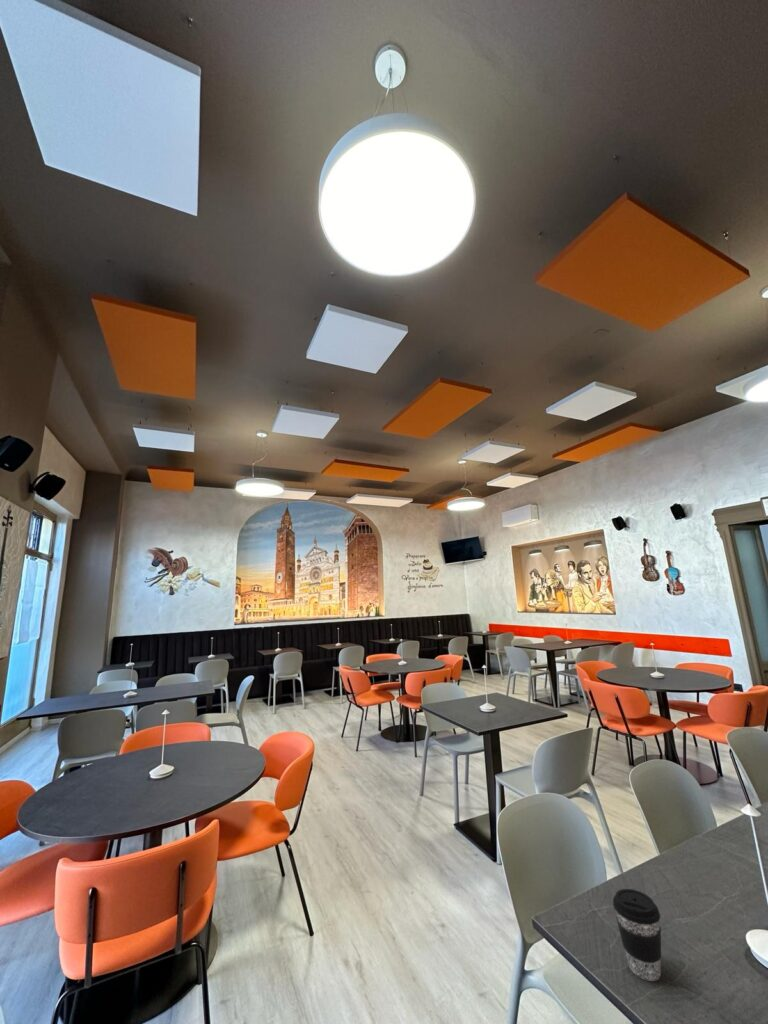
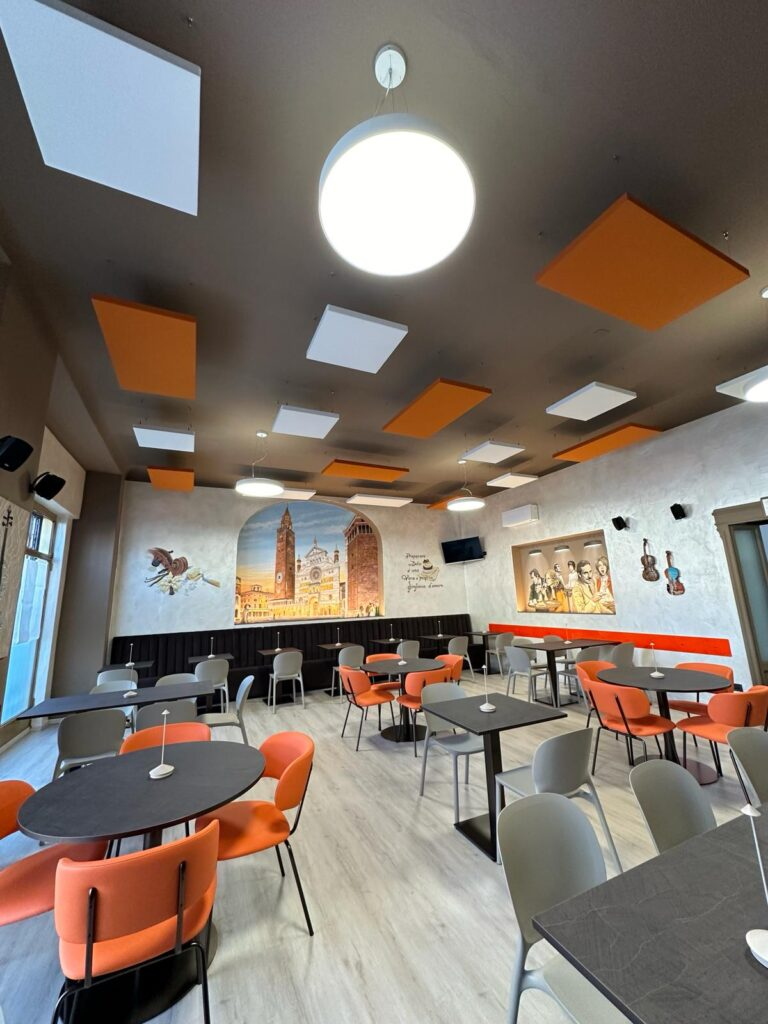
- coffee cup [612,888,662,982]
